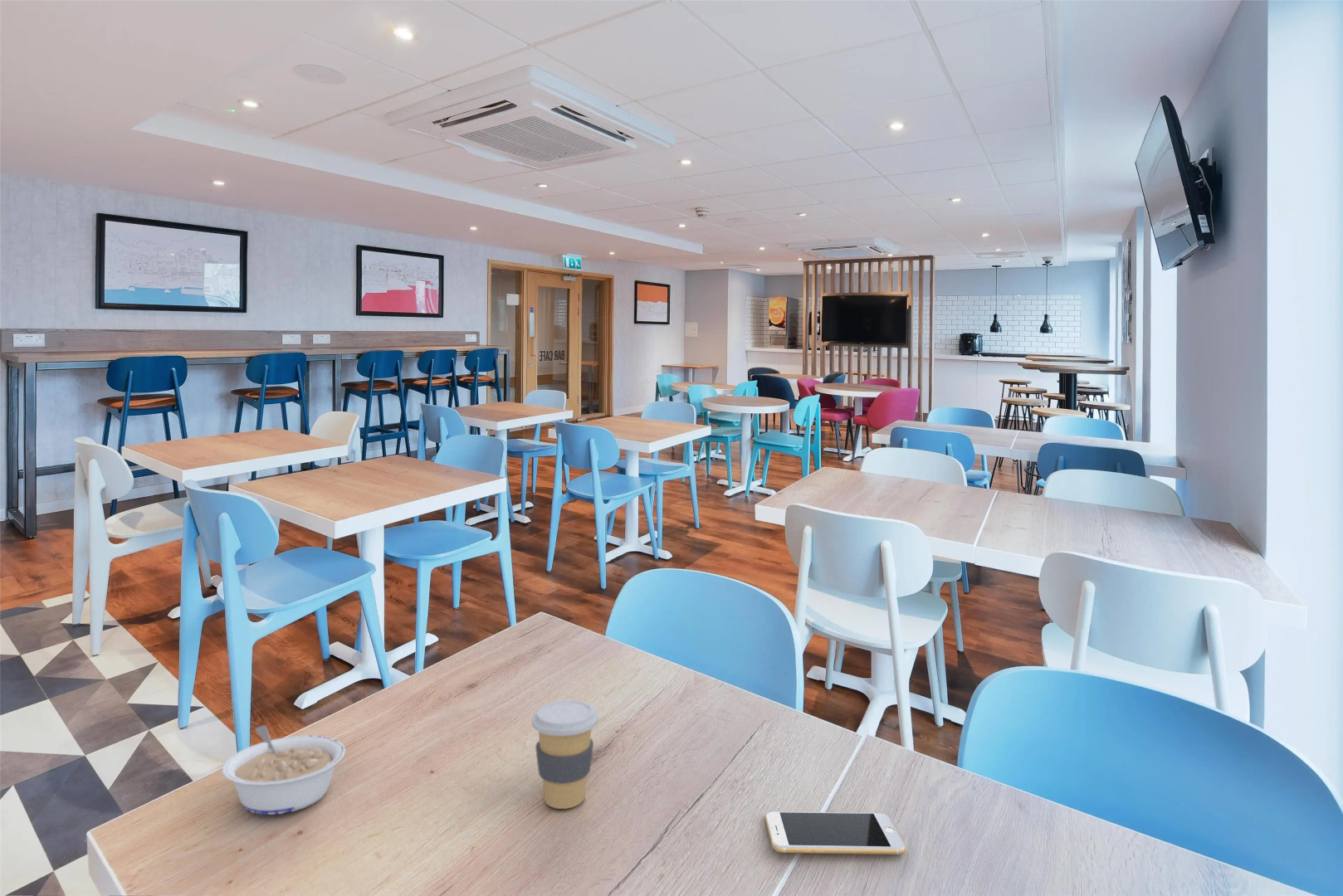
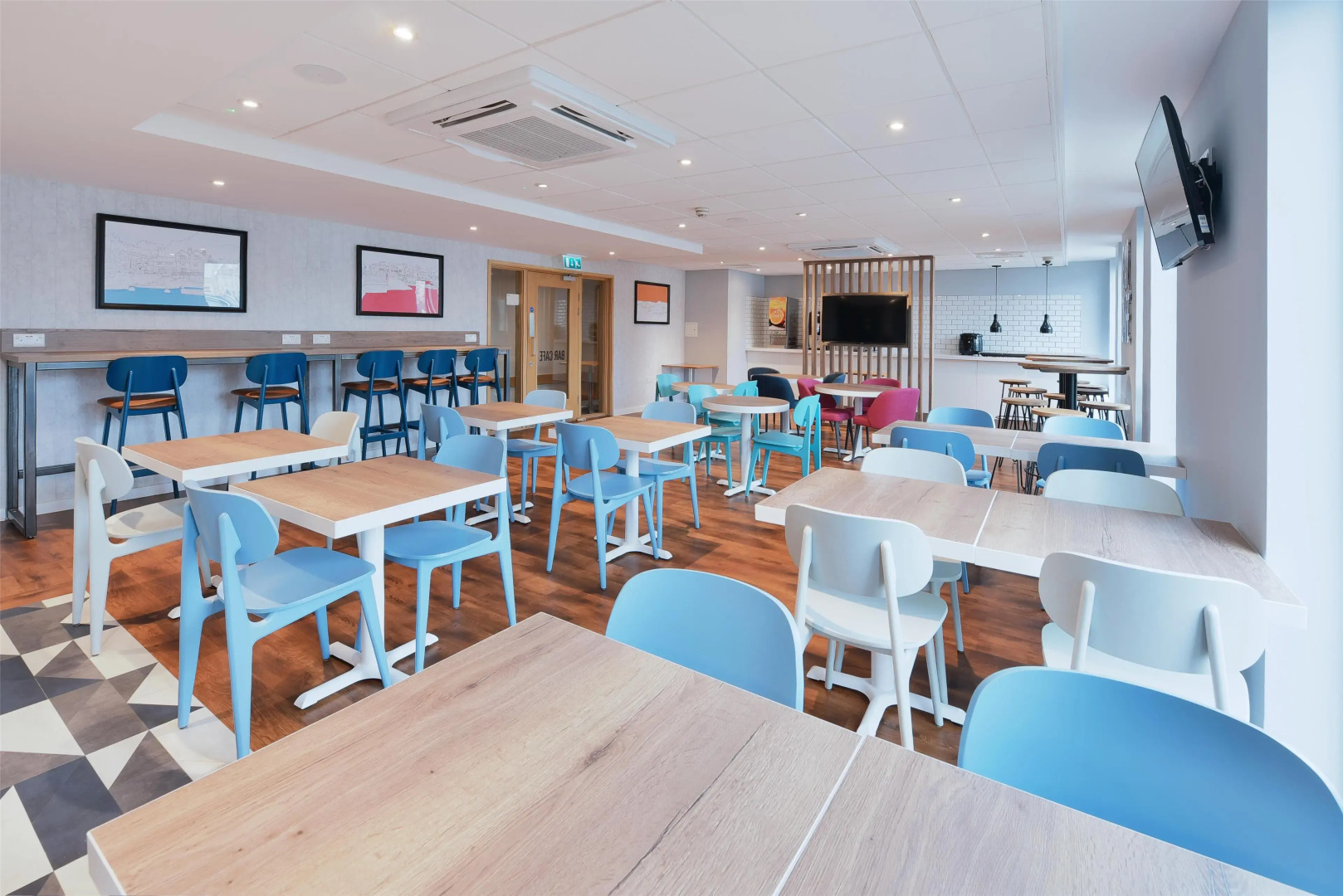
- coffee cup [531,699,599,810]
- smartphone [764,811,907,855]
- legume [221,724,346,816]
